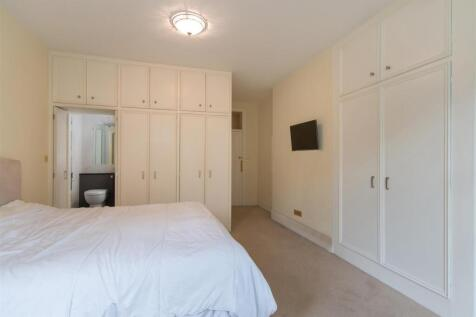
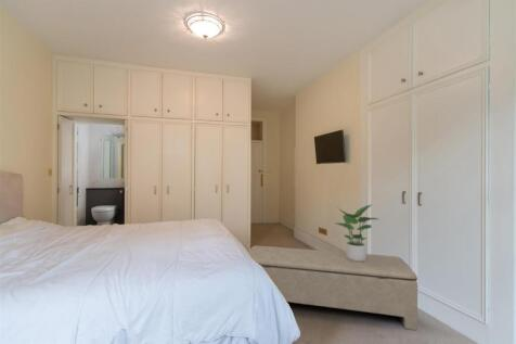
+ bench [246,244,418,331]
+ potted plant [335,204,378,262]
